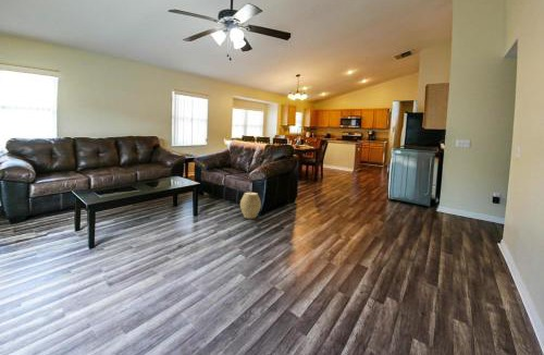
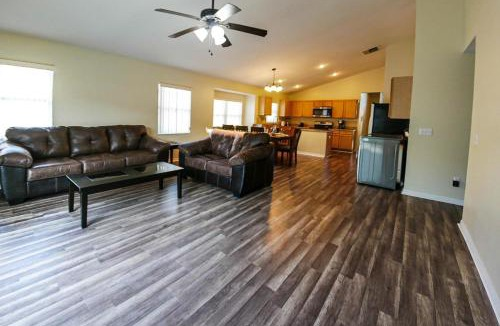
- woven basket [239,191,262,220]
